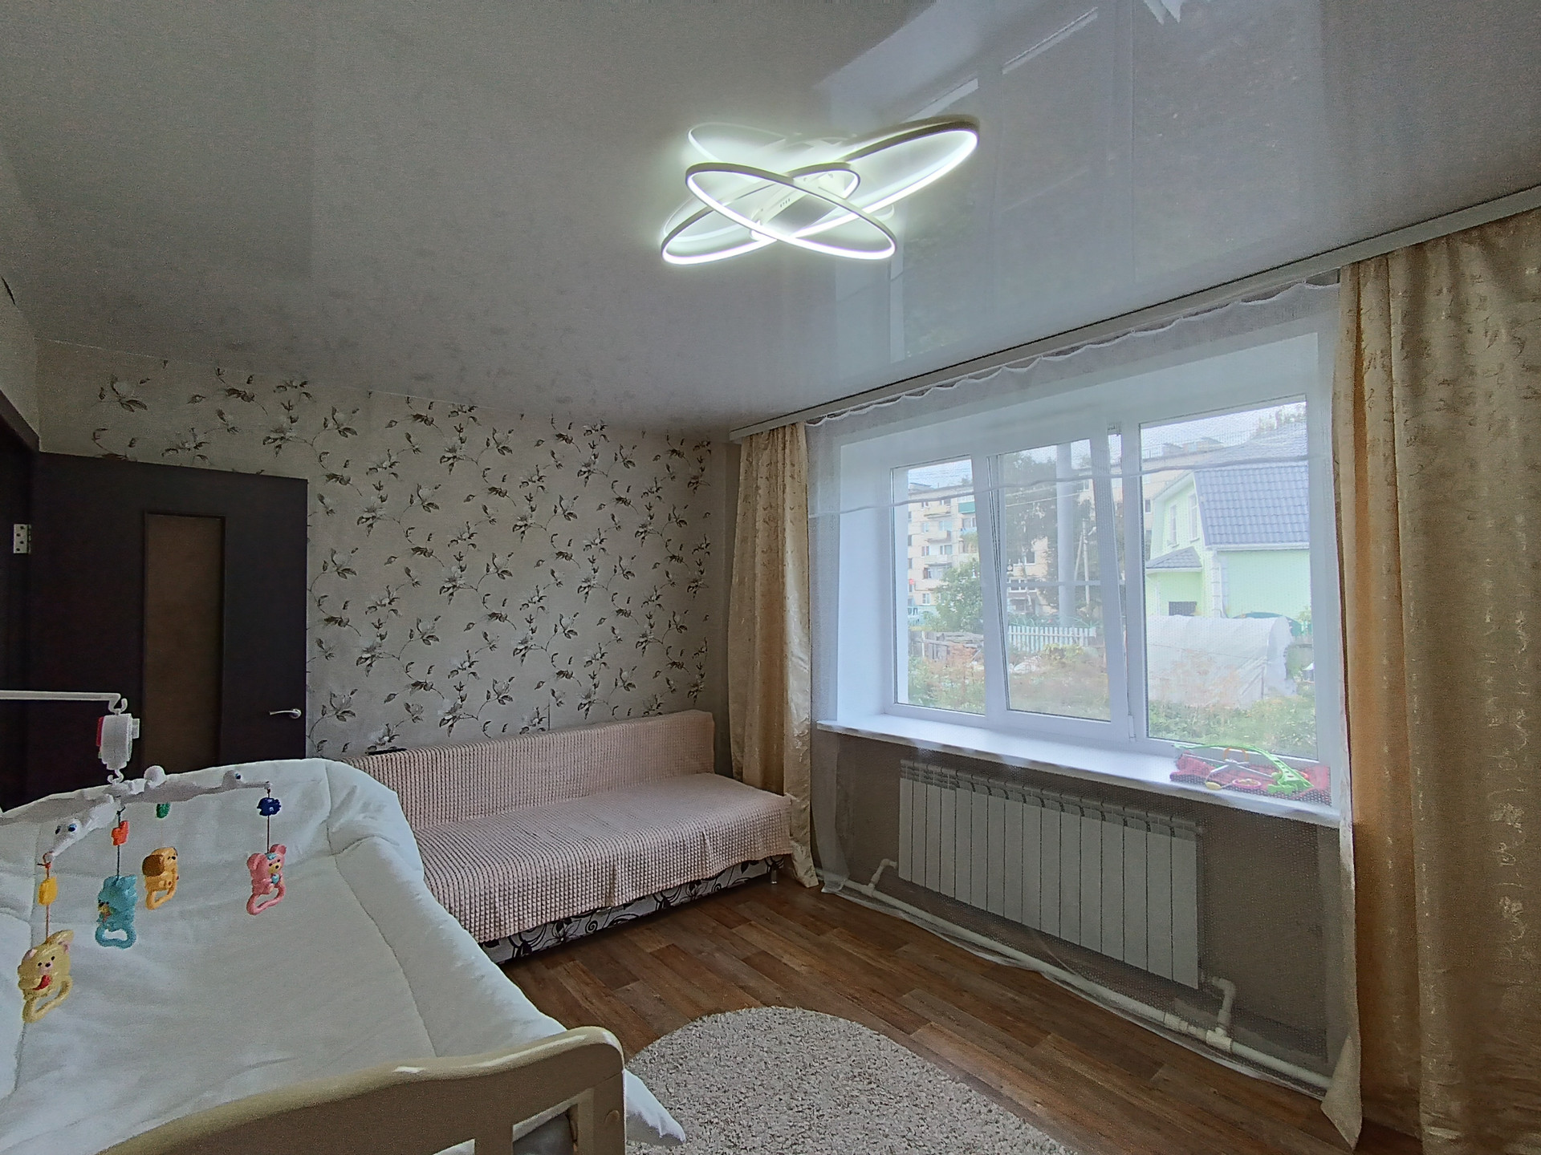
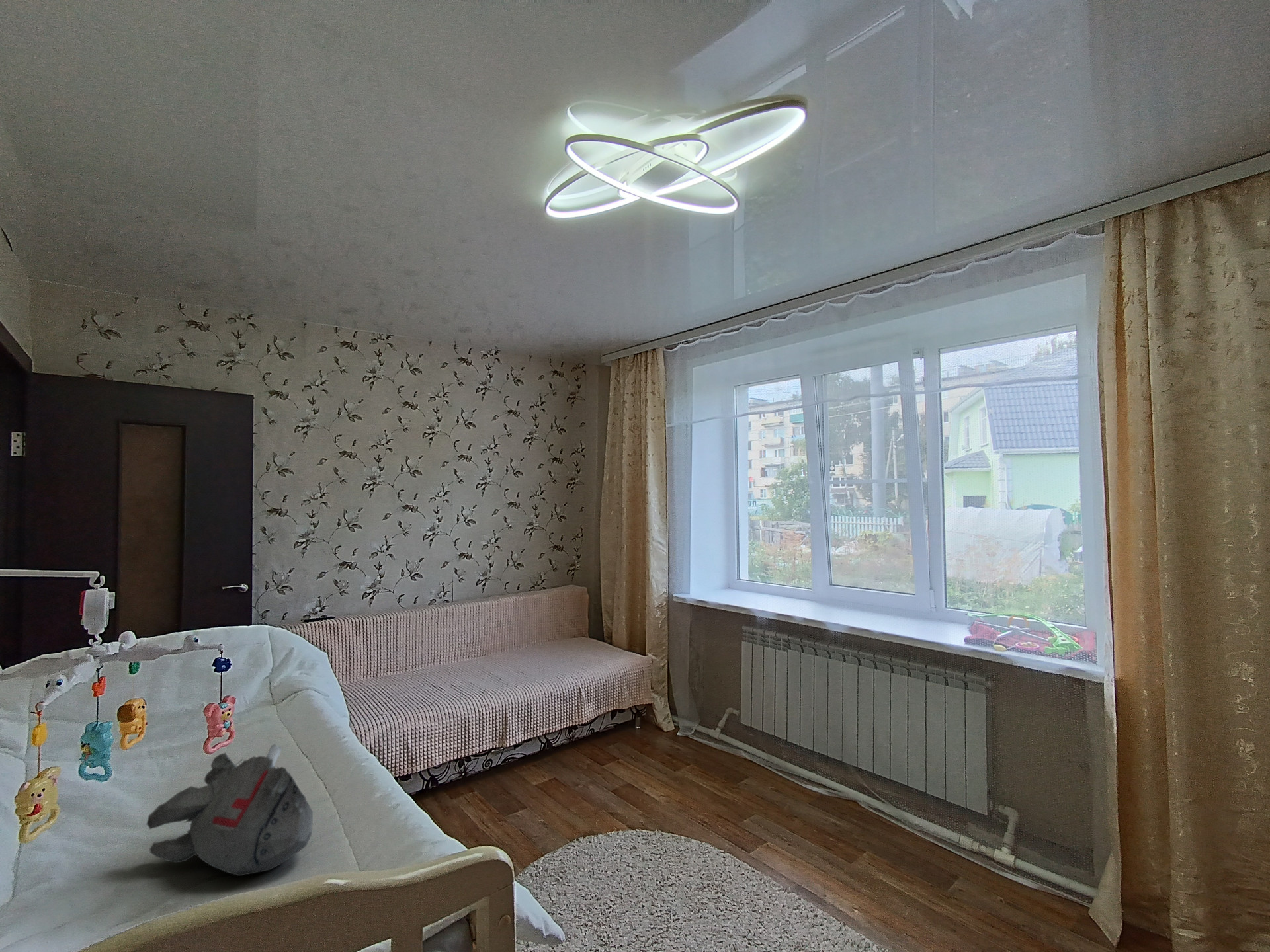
+ plush toy [146,744,314,877]
